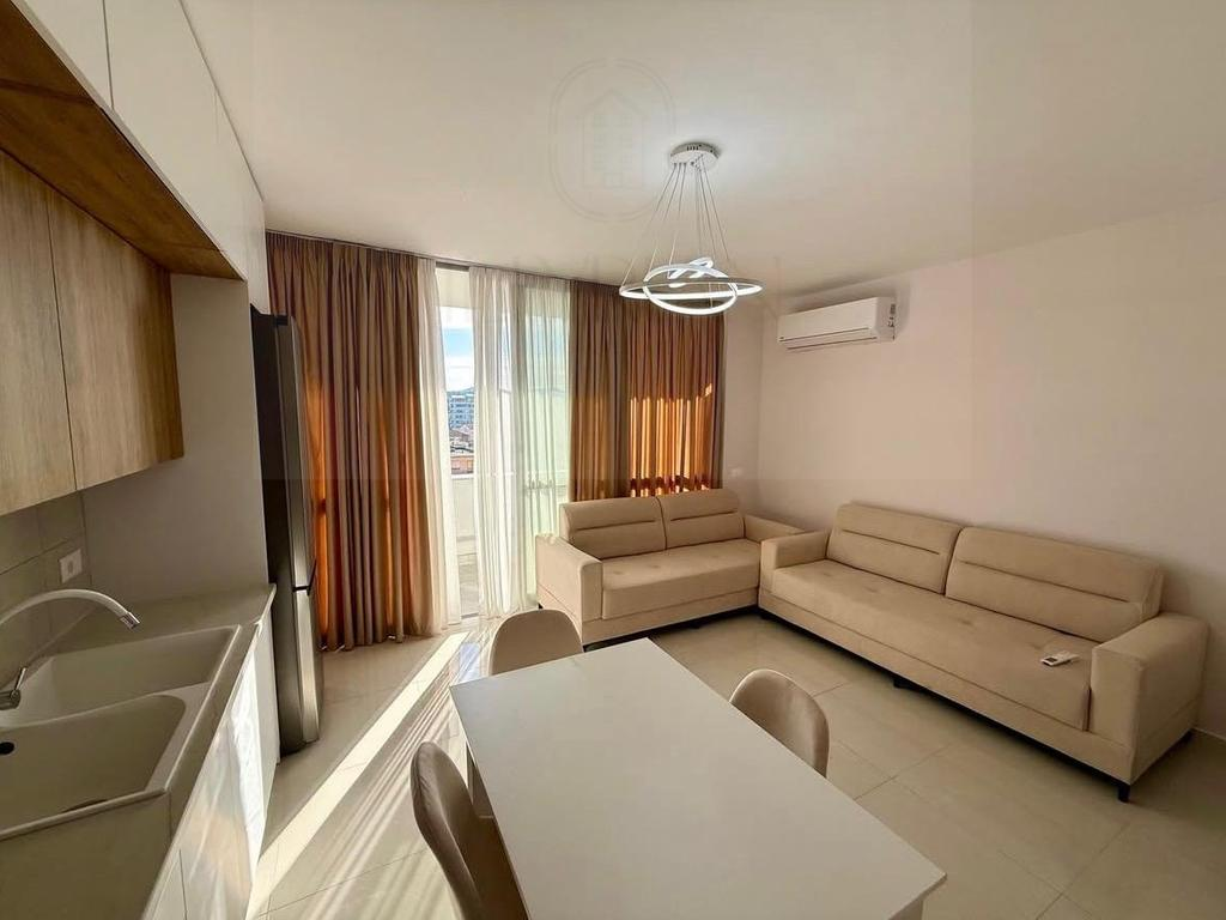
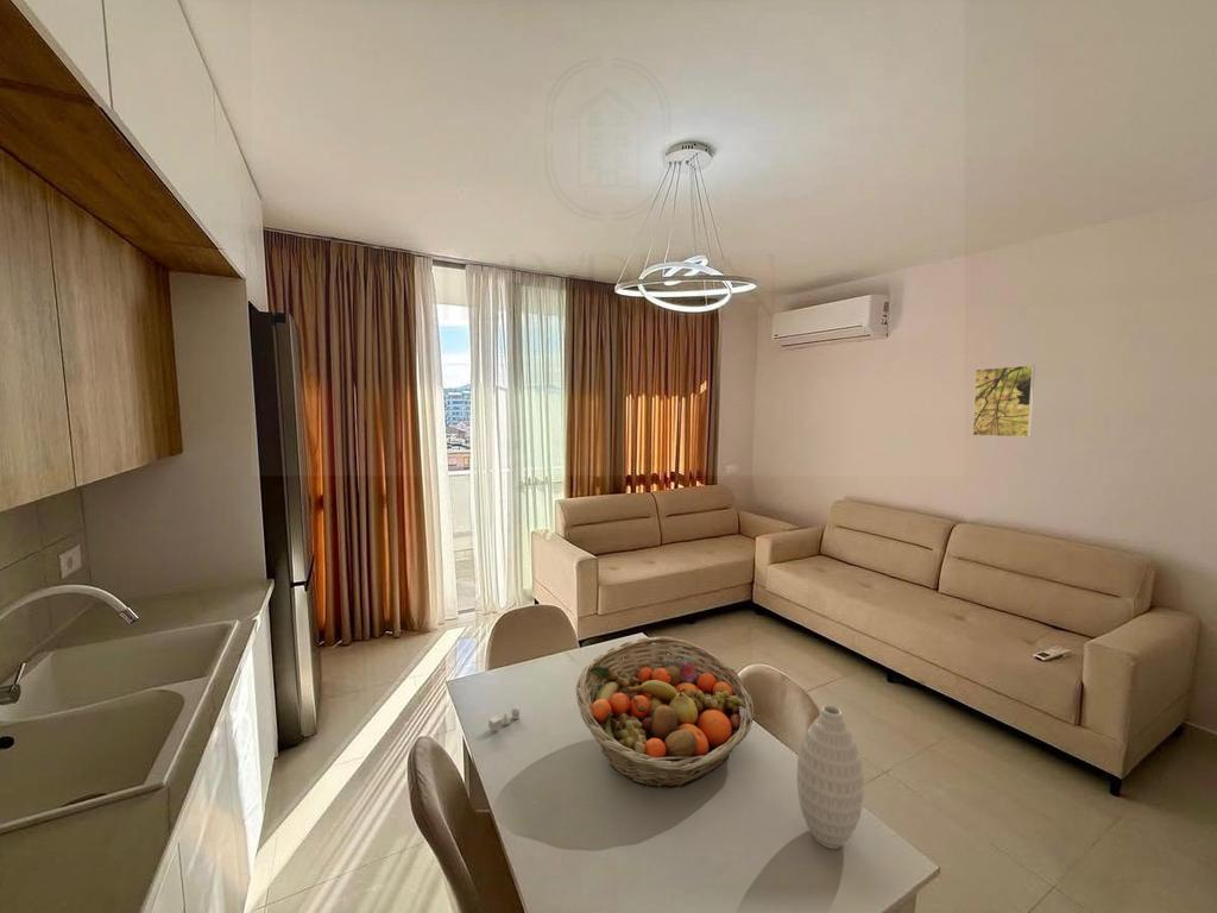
+ salt and pepper shaker set [487,706,522,732]
+ vase [796,704,865,850]
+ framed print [971,364,1036,439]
+ fruit basket [574,636,755,789]
